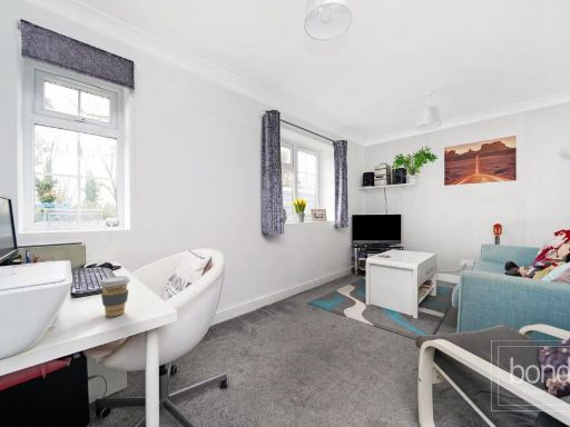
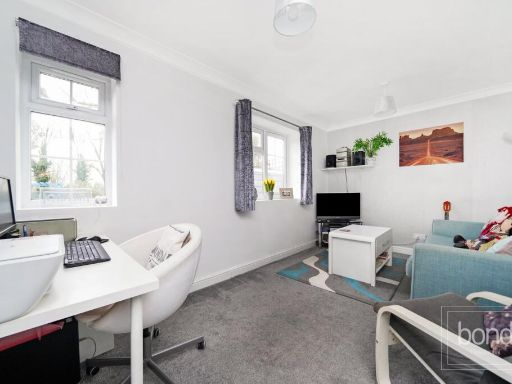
- coffee cup [98,275,131,318]
